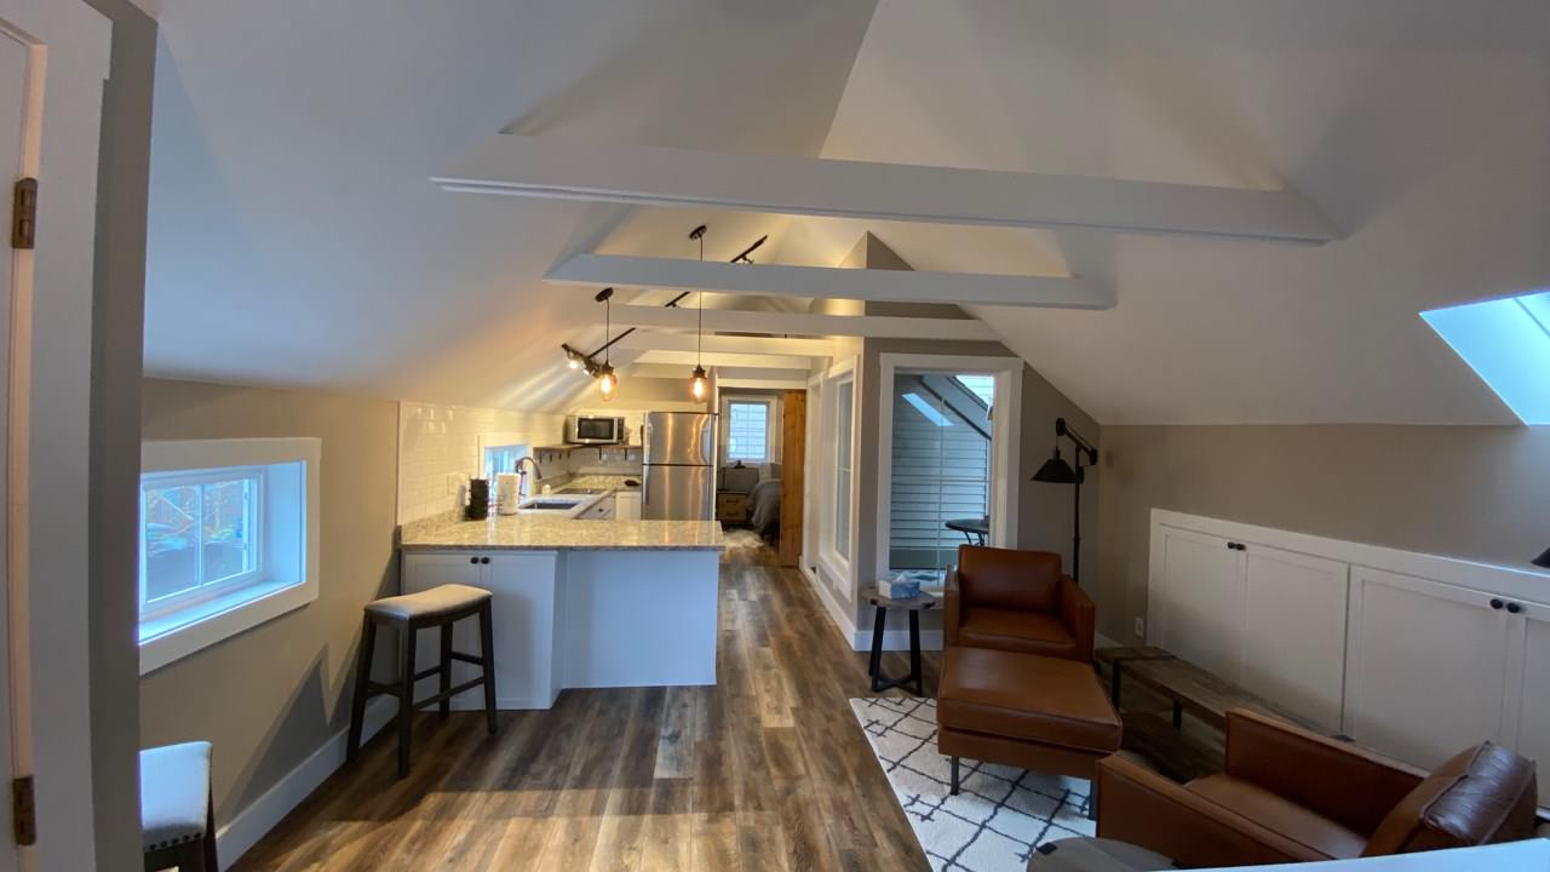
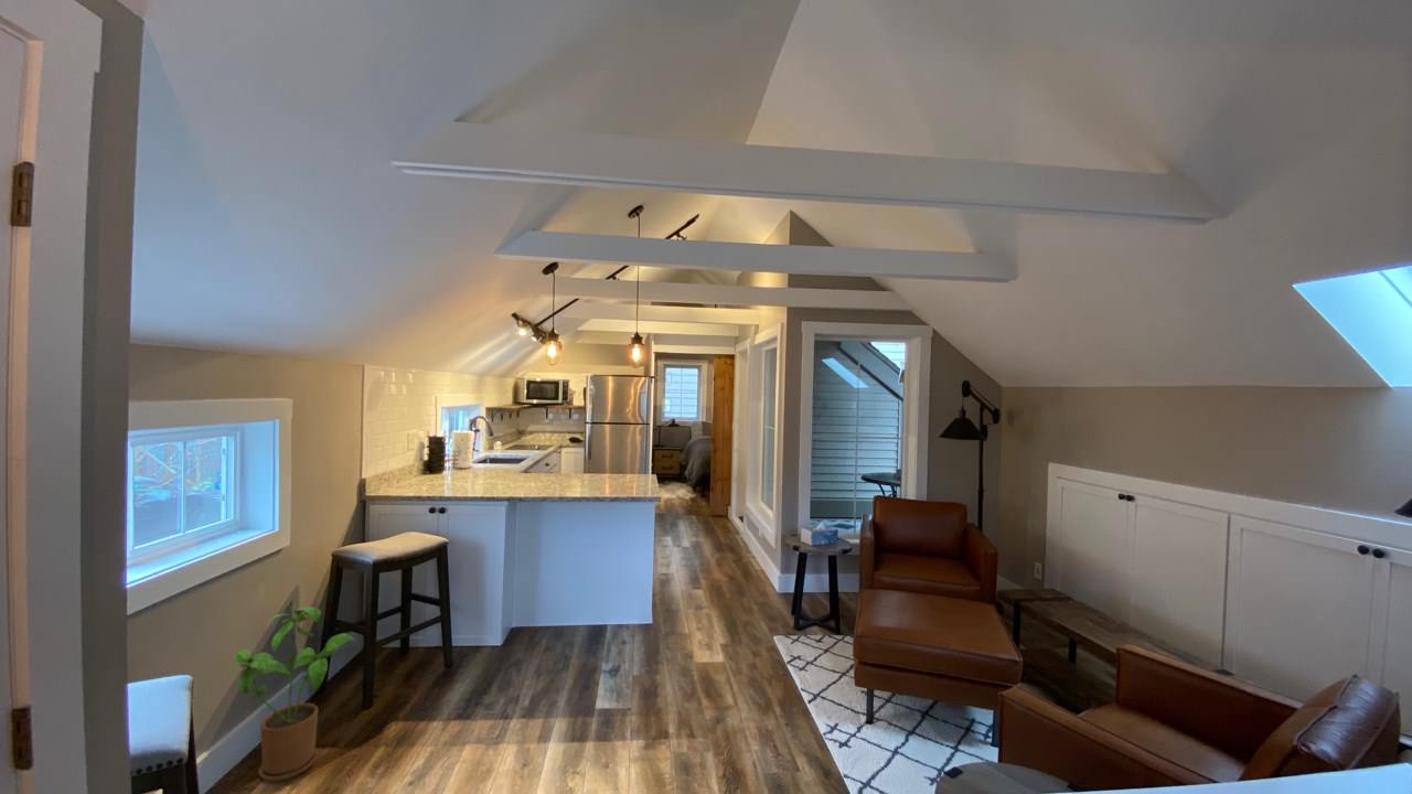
+ house plant [232,605,359,783]
